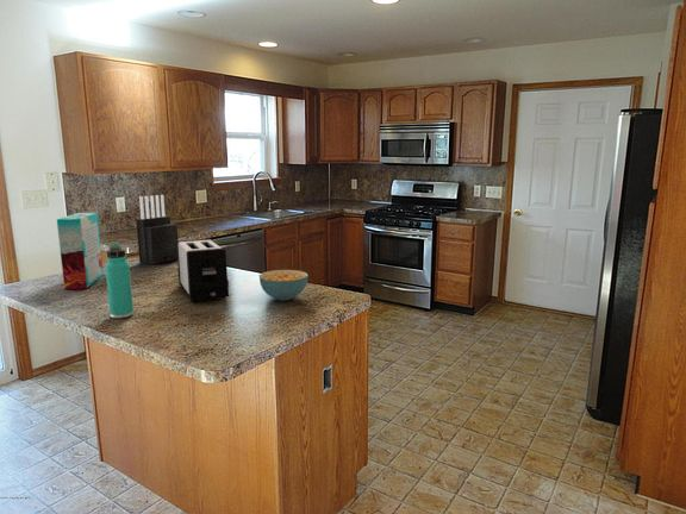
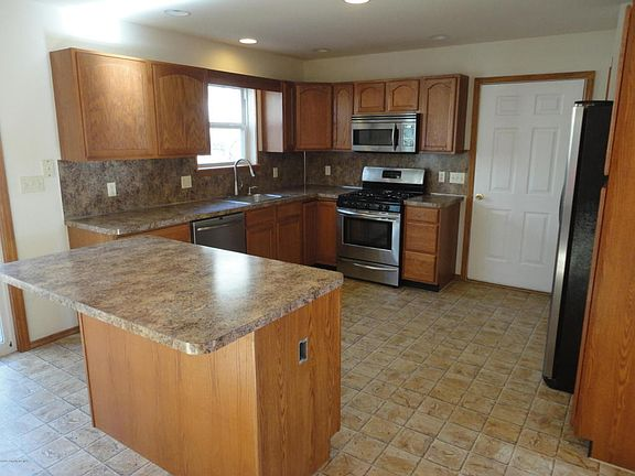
- toaster [176,238,230,303]
- knife block [135,194,180,265]
- thermos bottle [105,243,135,320]
- cereal bowl [257,269,310,302]
- cereal box [56,212,105,290]
